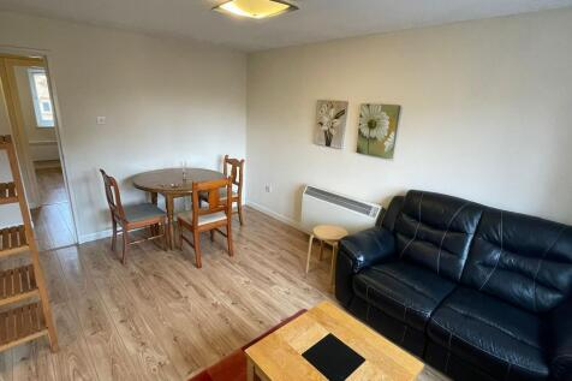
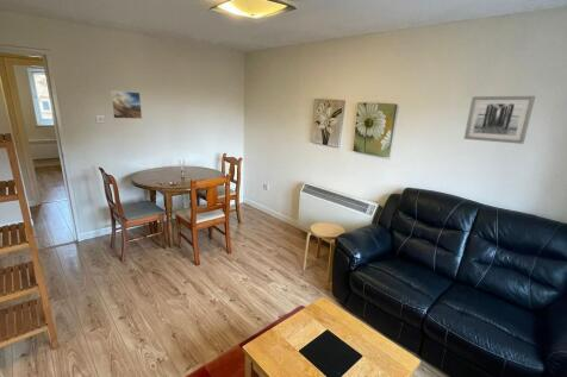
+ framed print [110,89,143,120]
+ wall art [463,95,536,145]
